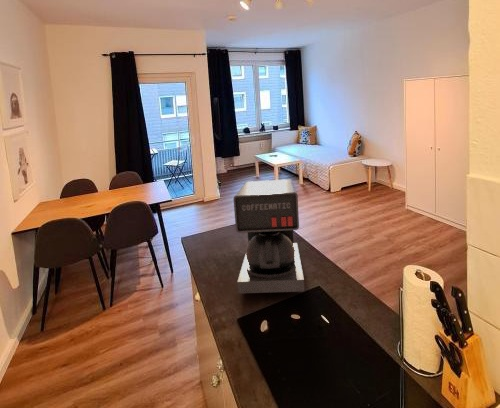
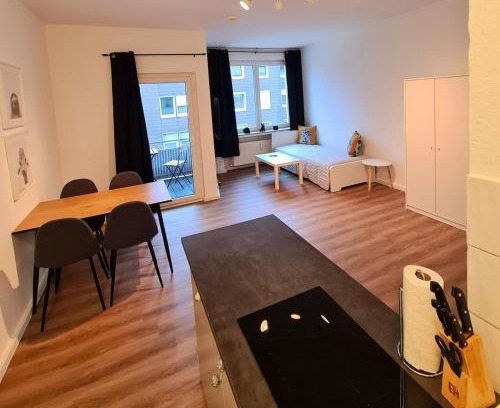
- coffee maker [233,178,305,295]
